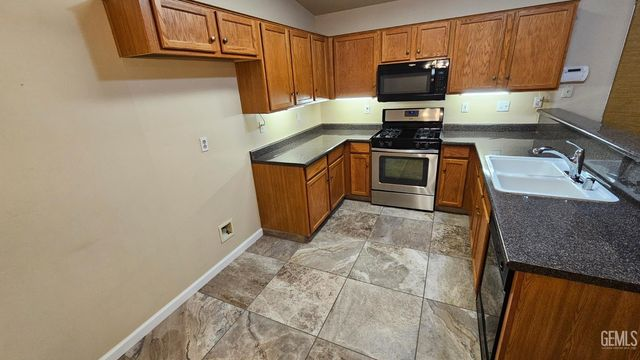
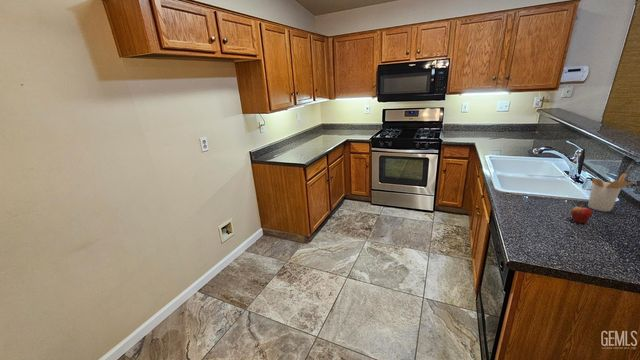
+ fruit [570,200,593,224]
+ utensil holder [587,173,637,212]
